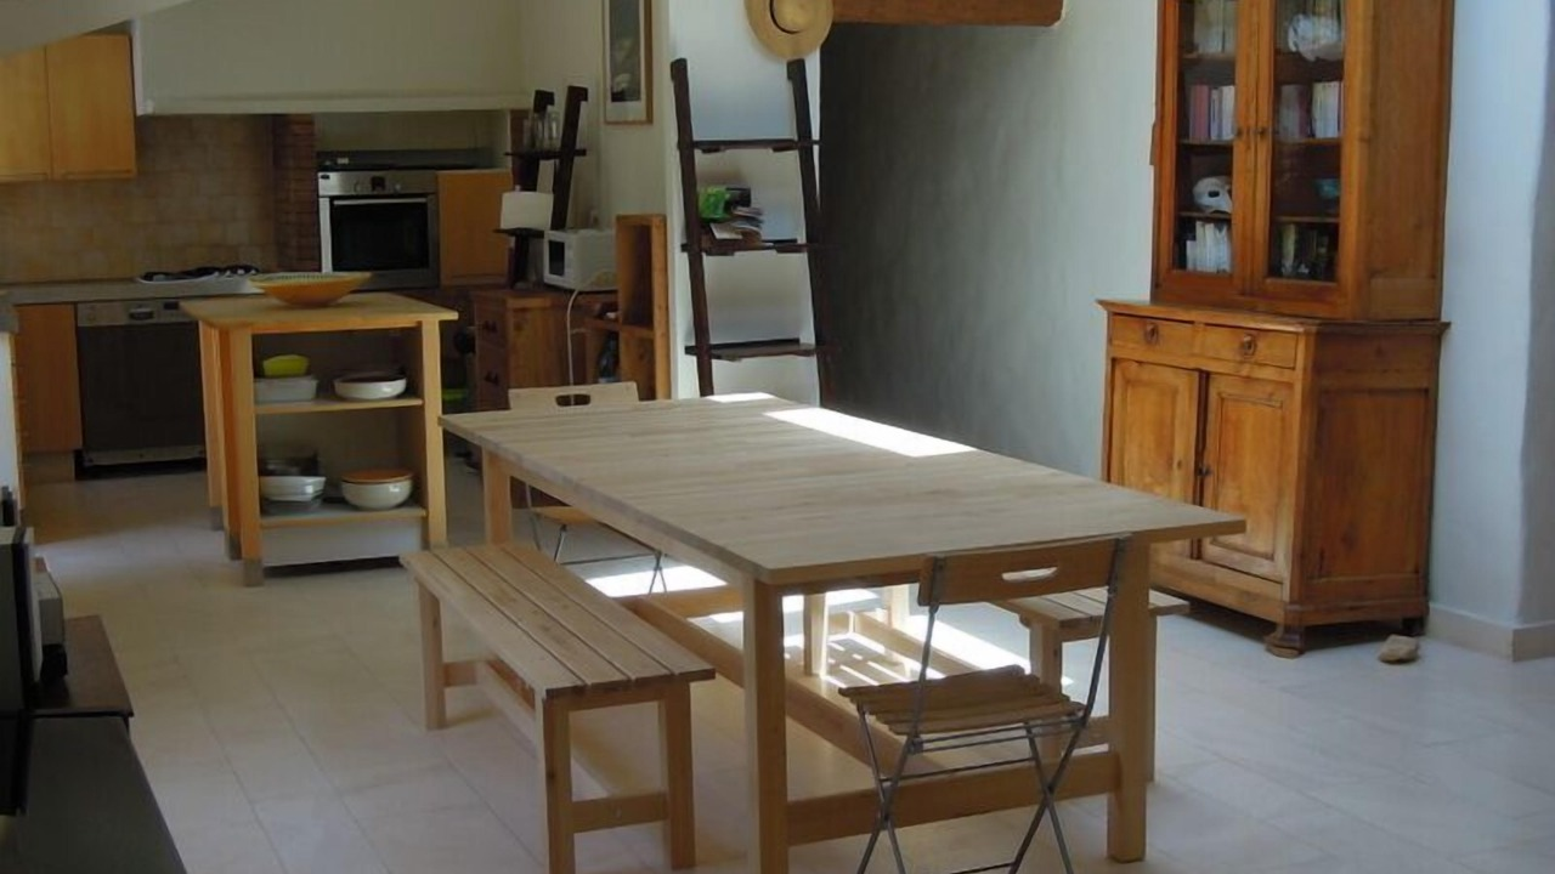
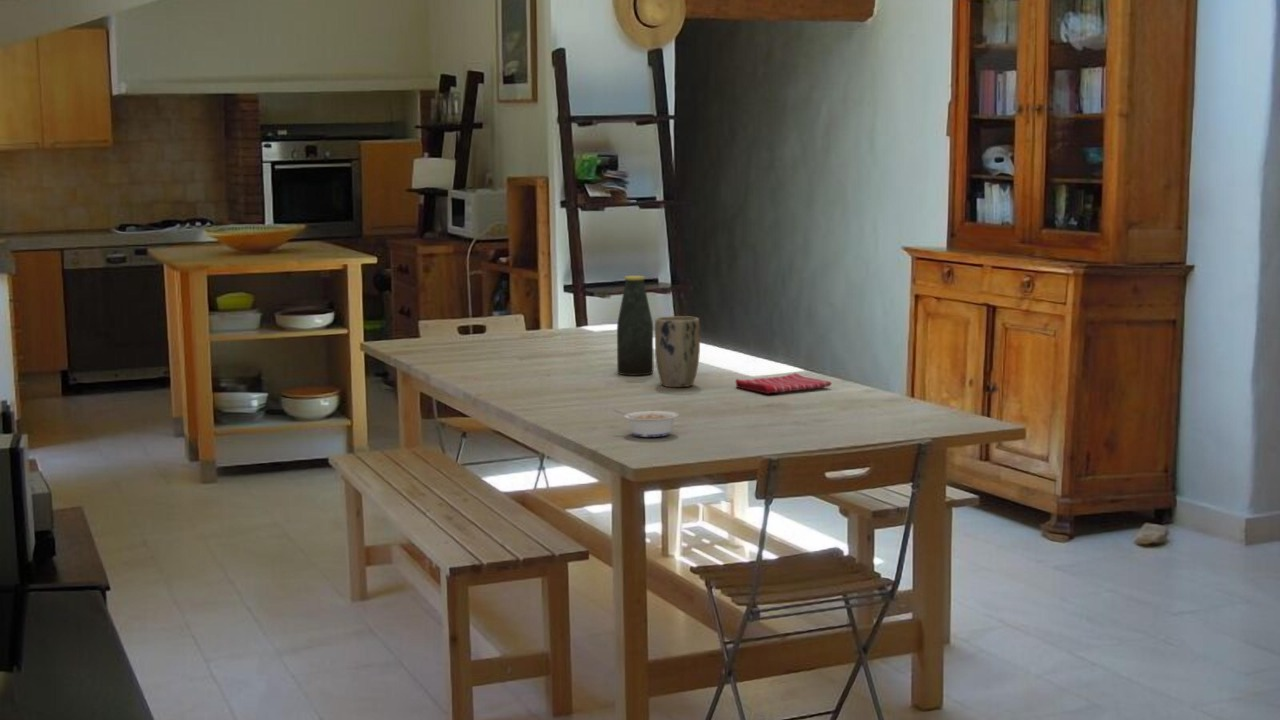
+ plant pot [654,315,701,388]
+ dish towel [734,372,832,395]
+ legume [613,409,679,438]
+ bottle [616,275,654,377]
